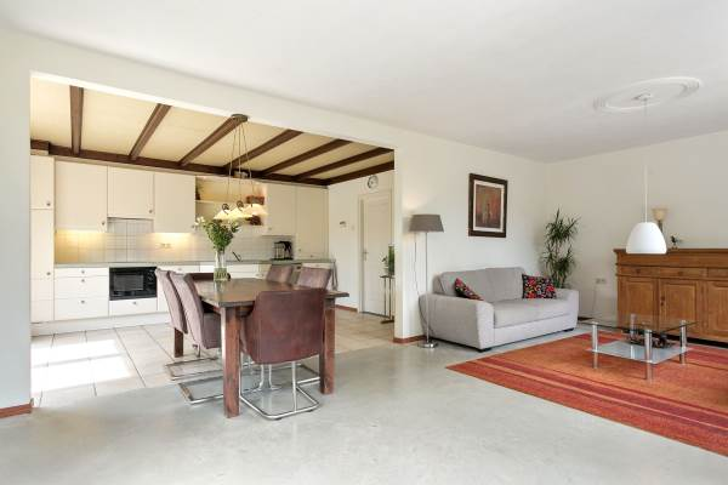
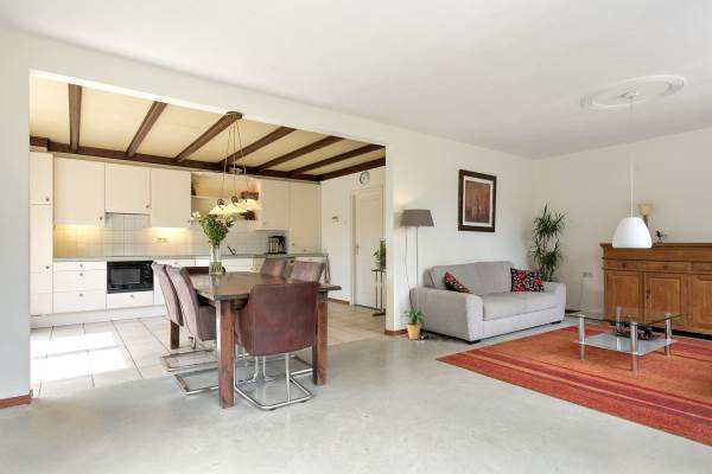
+ potted plant [398,309,426,340]
